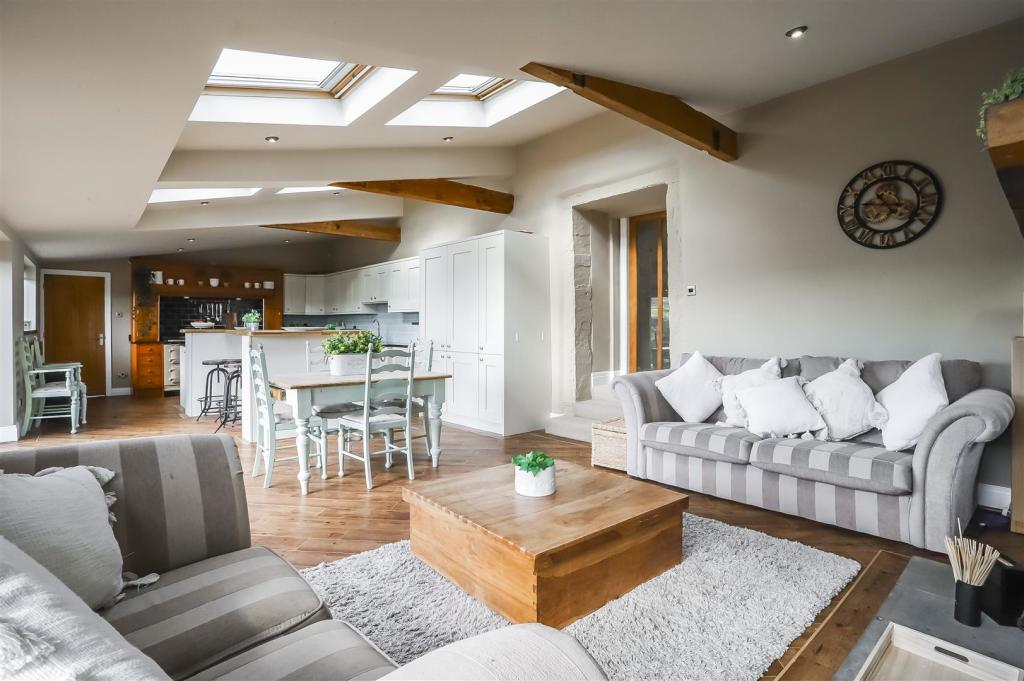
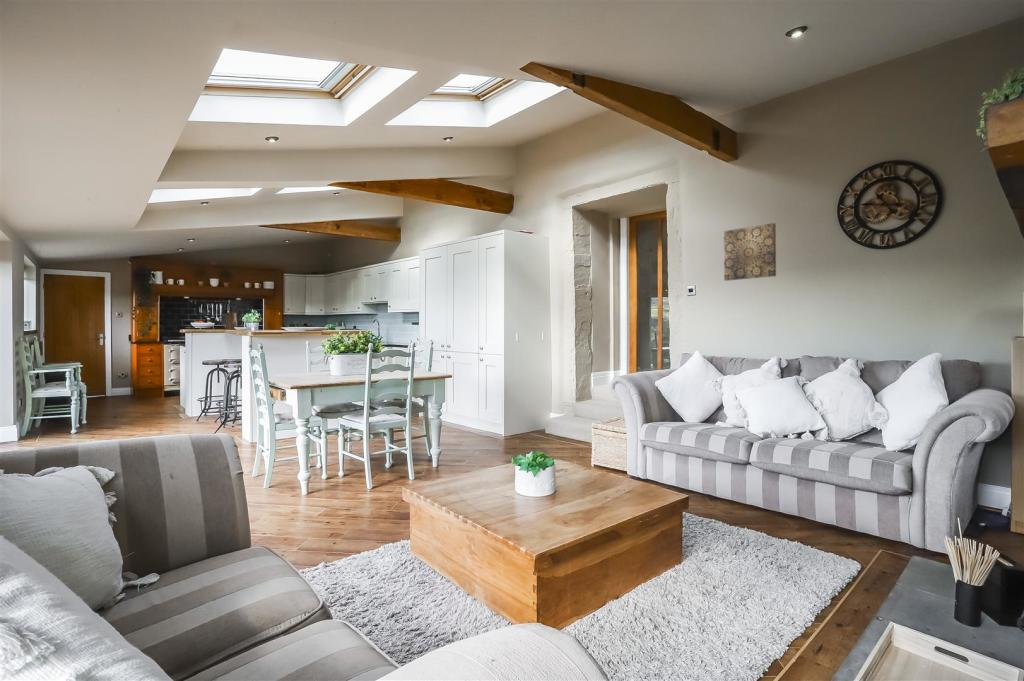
+ wall art [723,222,777,282]
